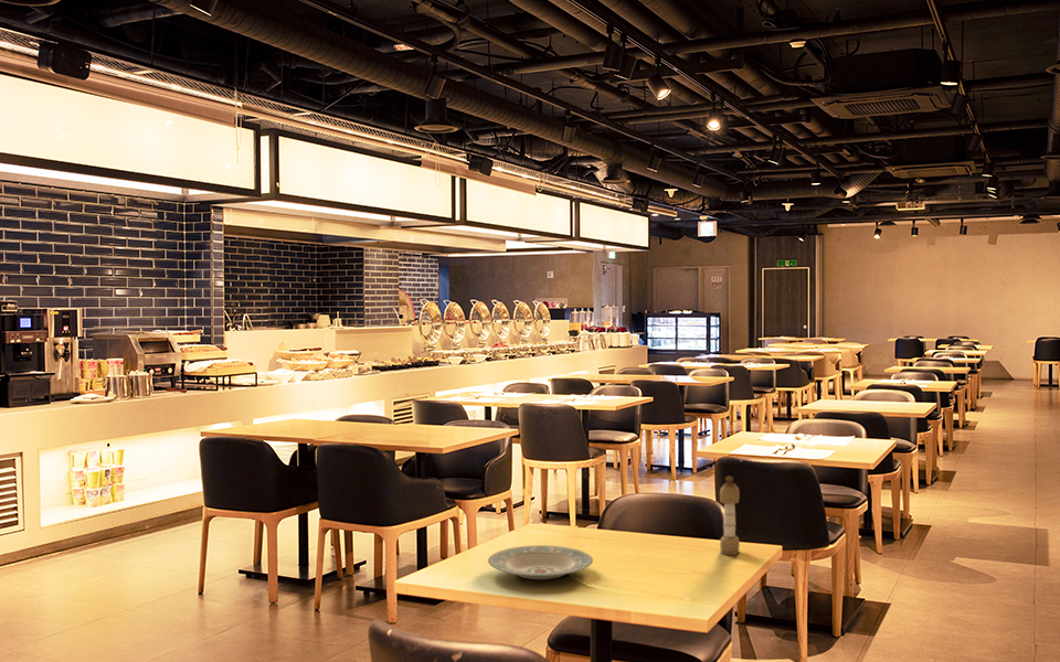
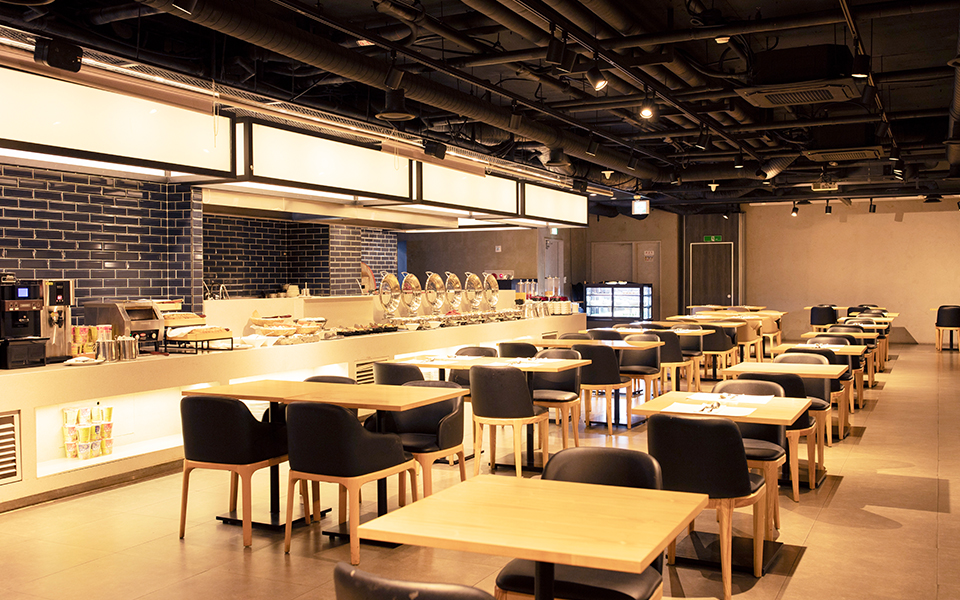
- plate [487,544,594,580]
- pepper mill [719,476,741,556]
